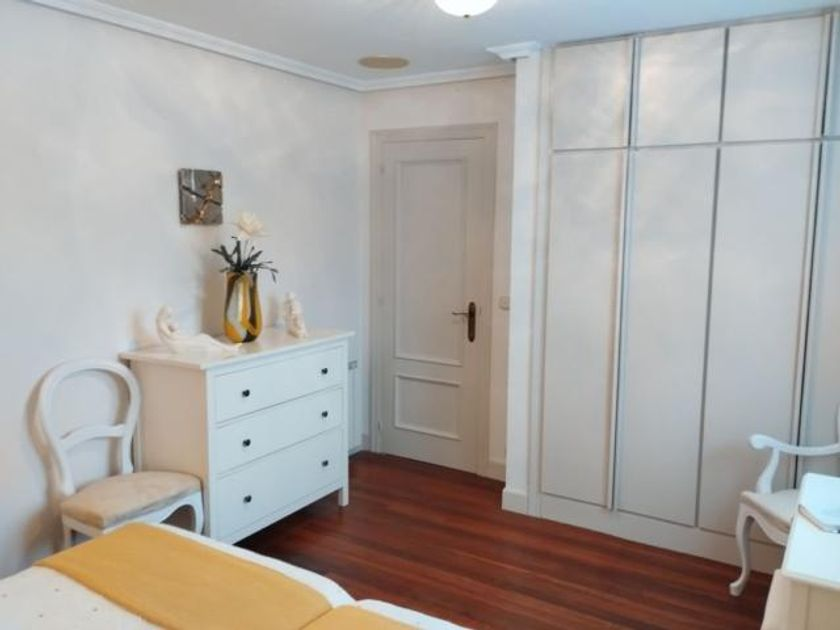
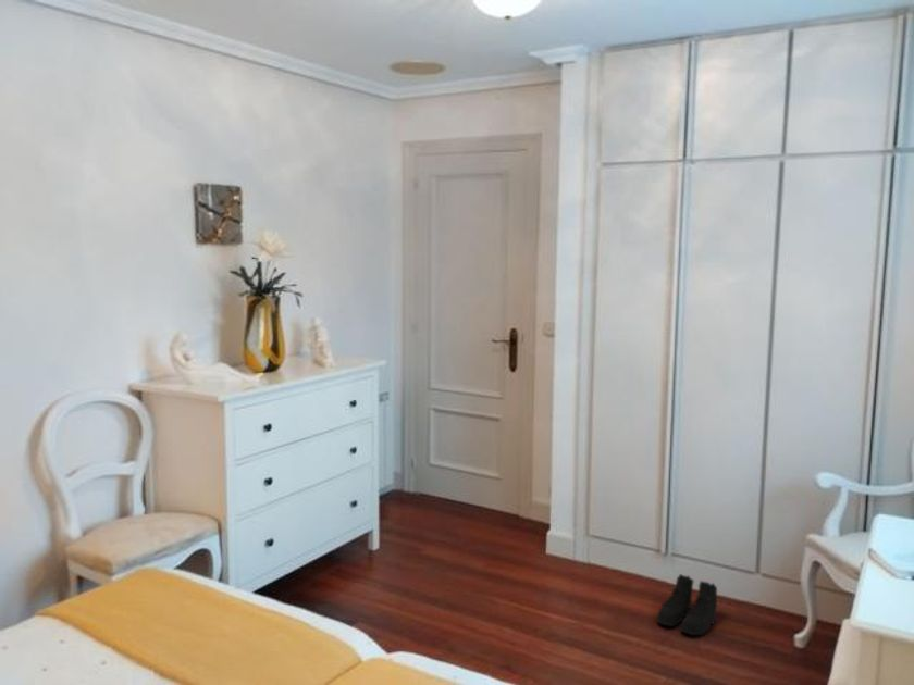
+ boots [656,573,718,636]
